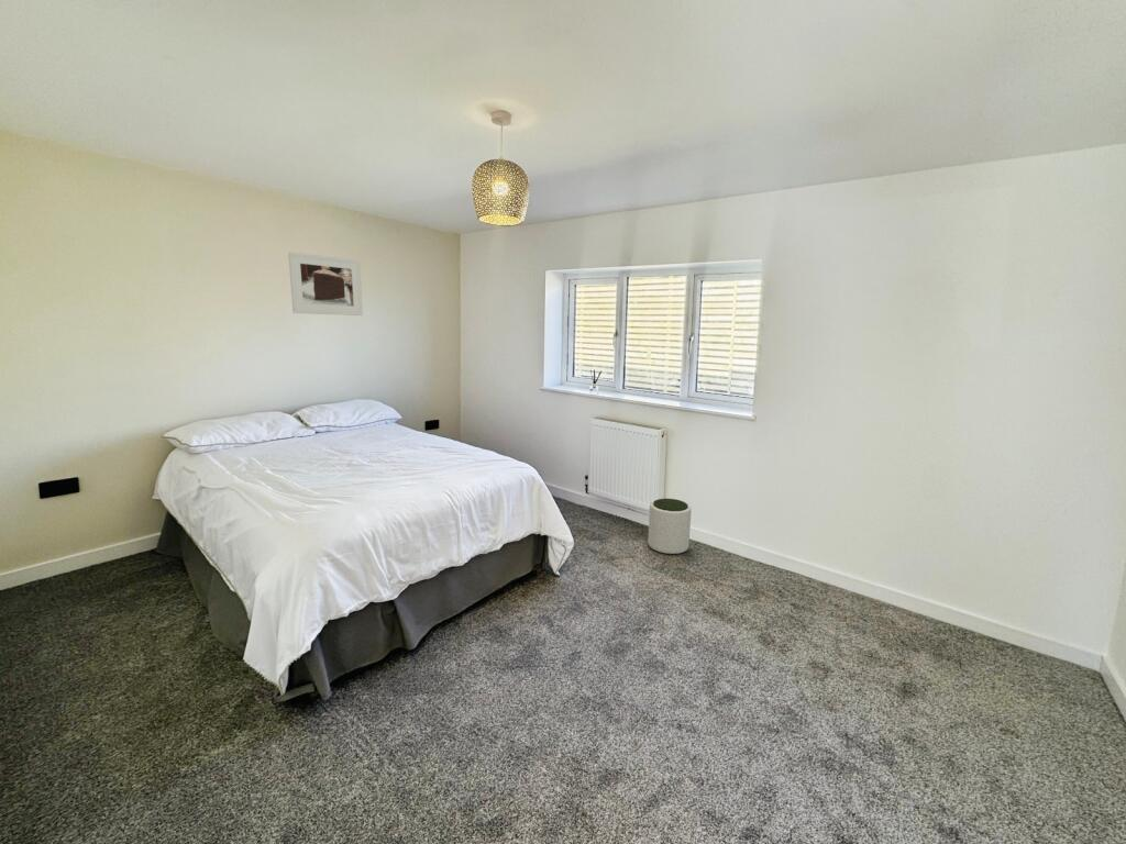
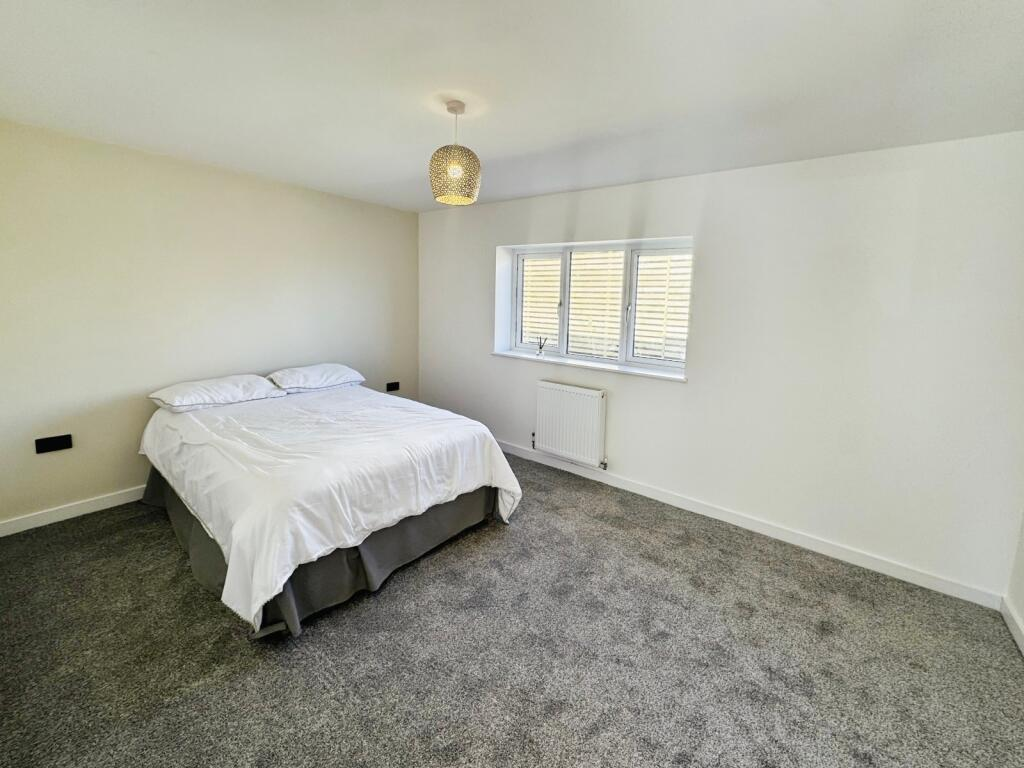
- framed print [287,251,364,316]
- plant pot [647,498,693,555]
